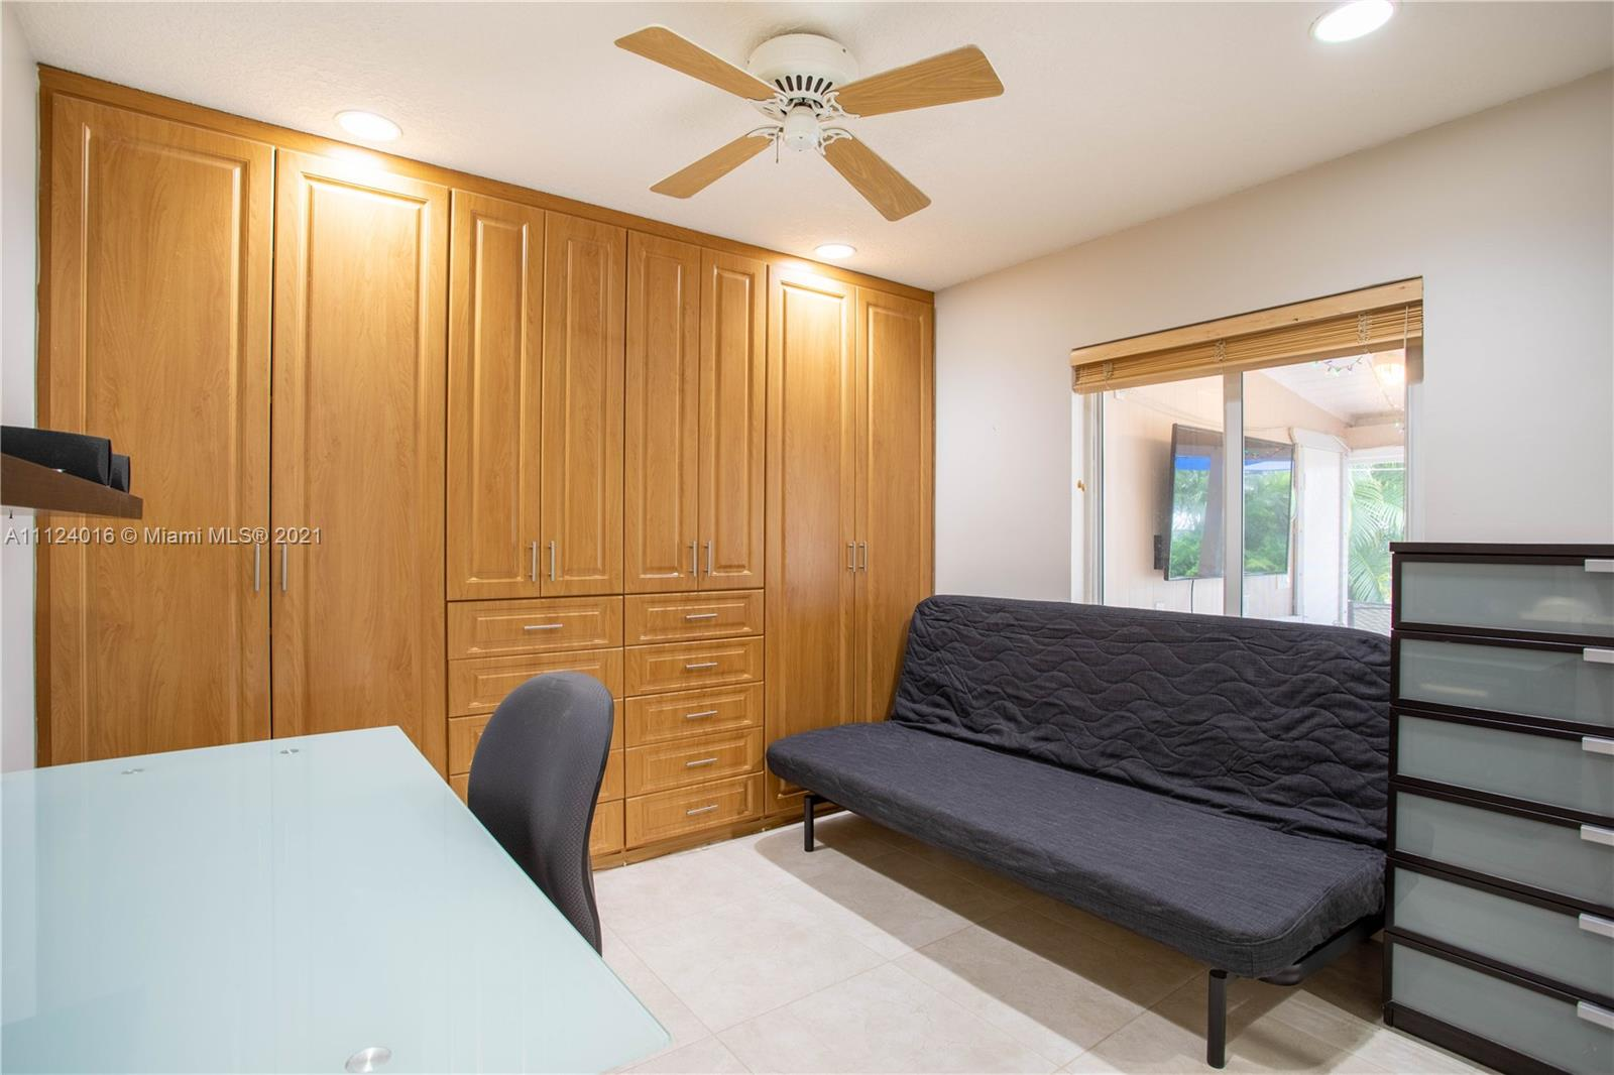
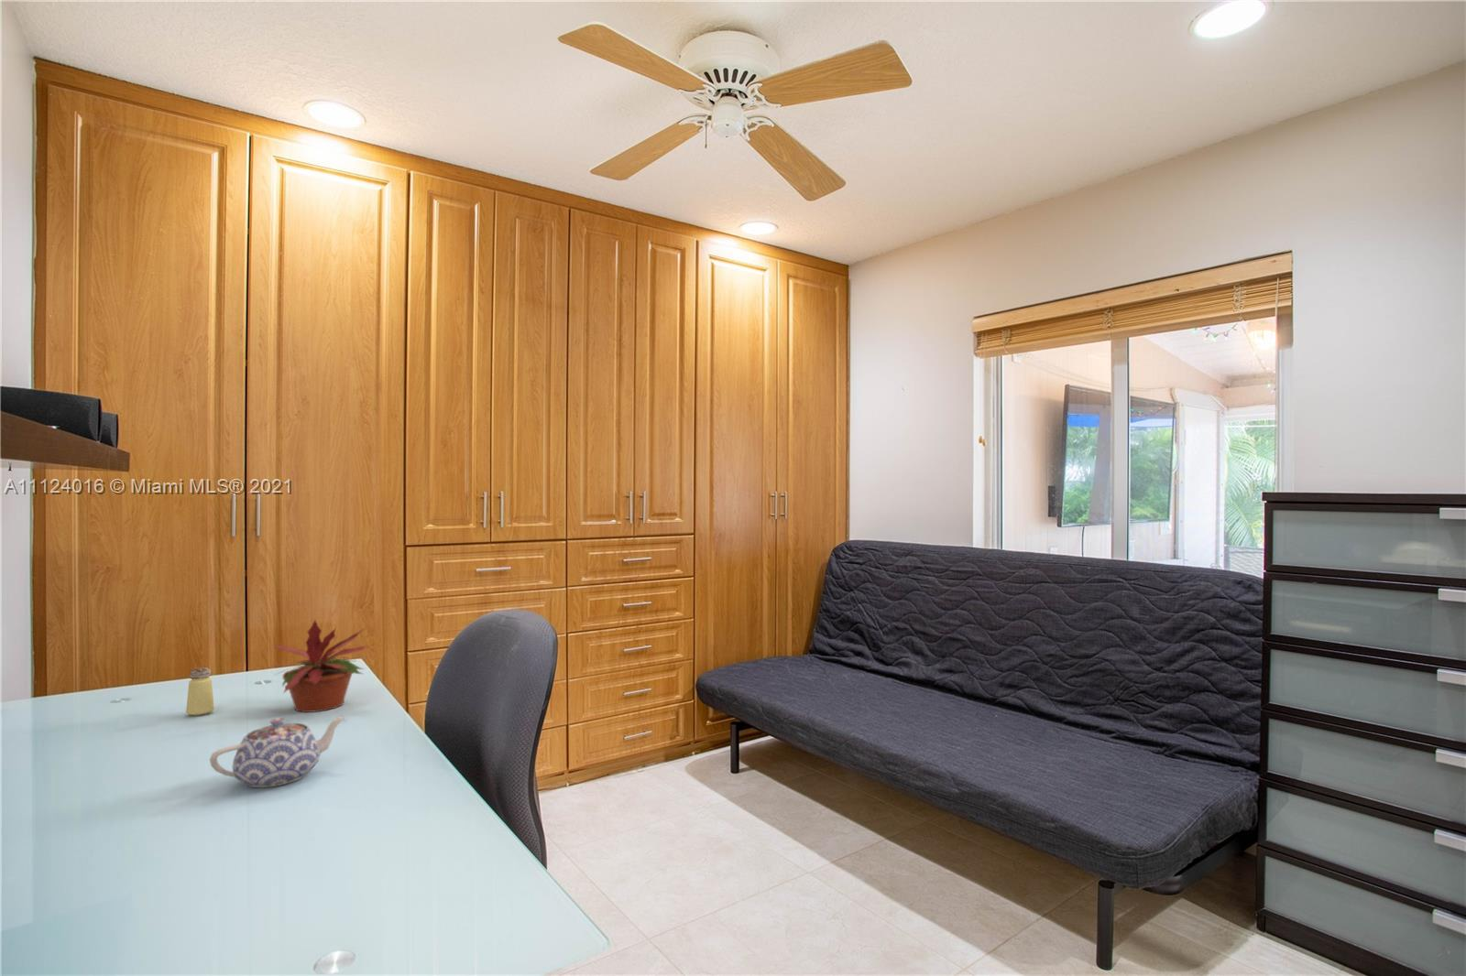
+ saltshaker [185,667,216,717]
+ potted plant [268,619,371,713]
+ teapot [209,716,347,789]
